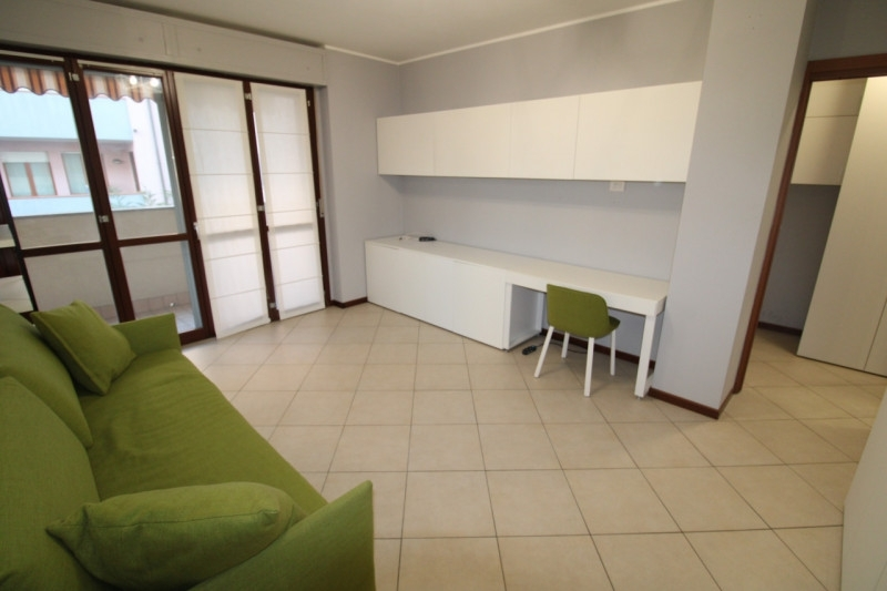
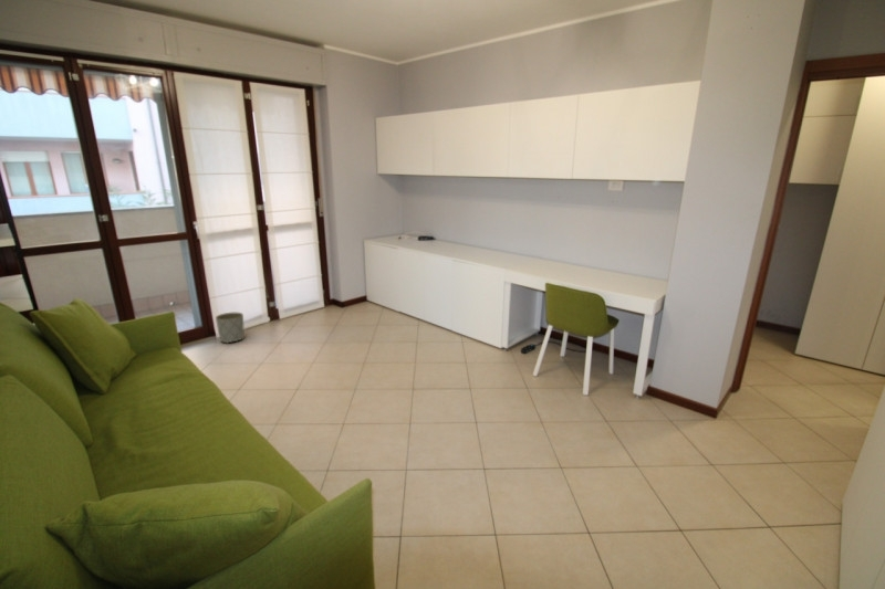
+ planter [215,312,246,345]
